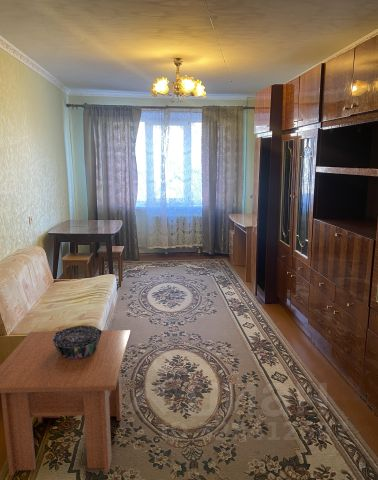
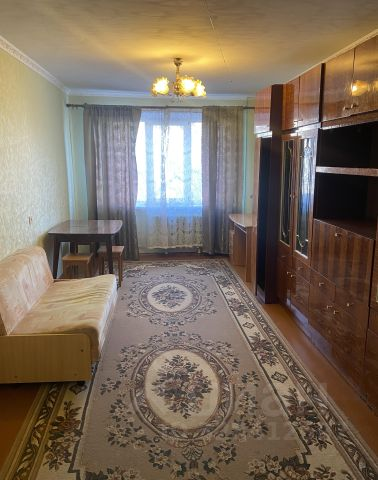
- coffee table [0,329,132,476]
- decorative bowl [52,325,102,359]
